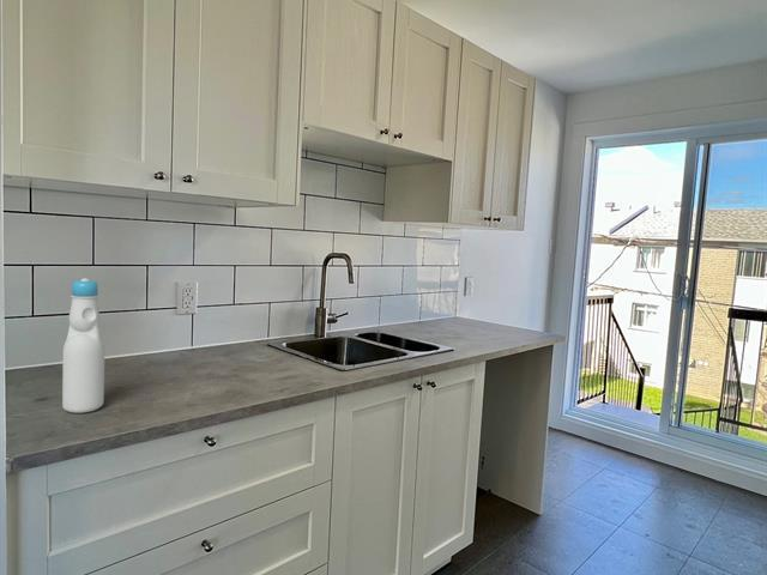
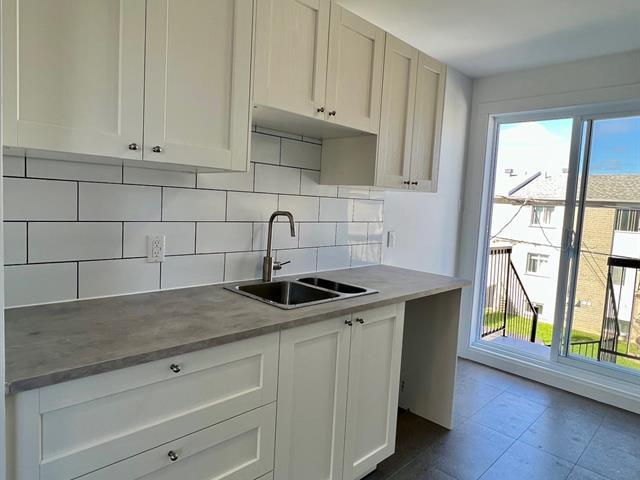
- bottle [61,277,105,414]
